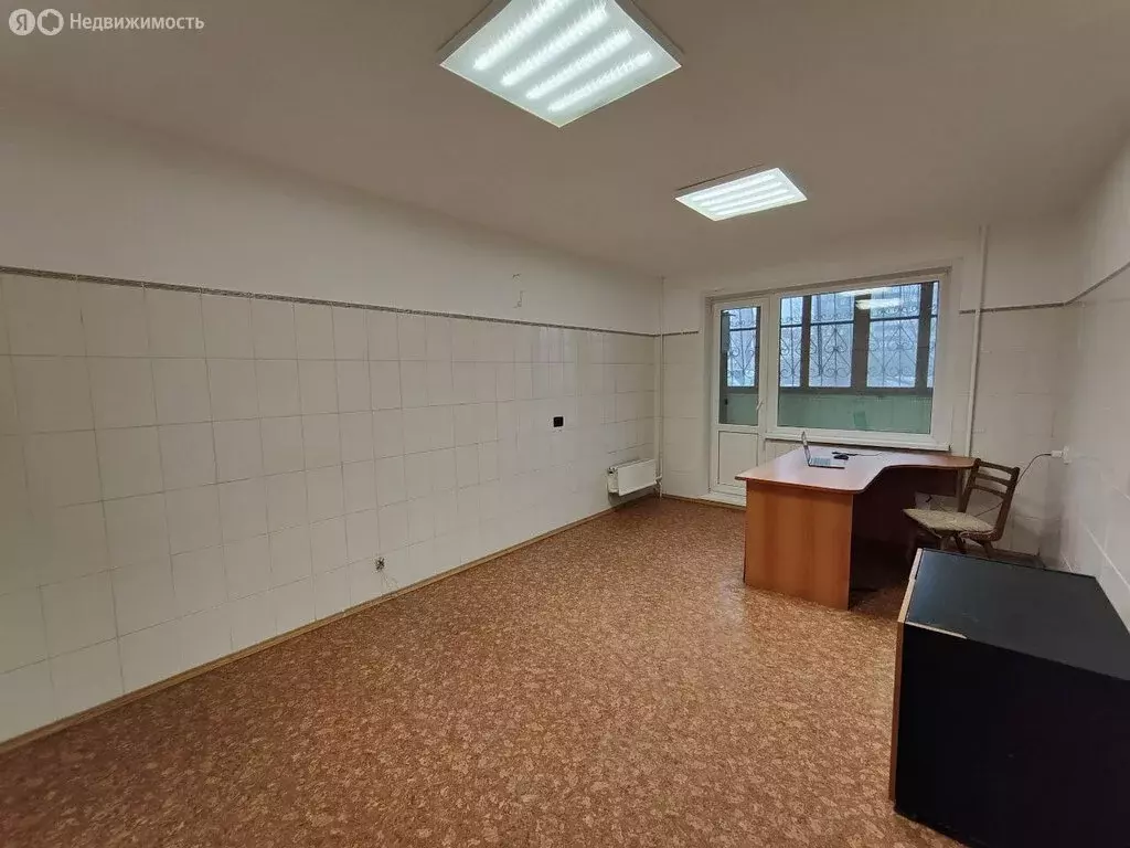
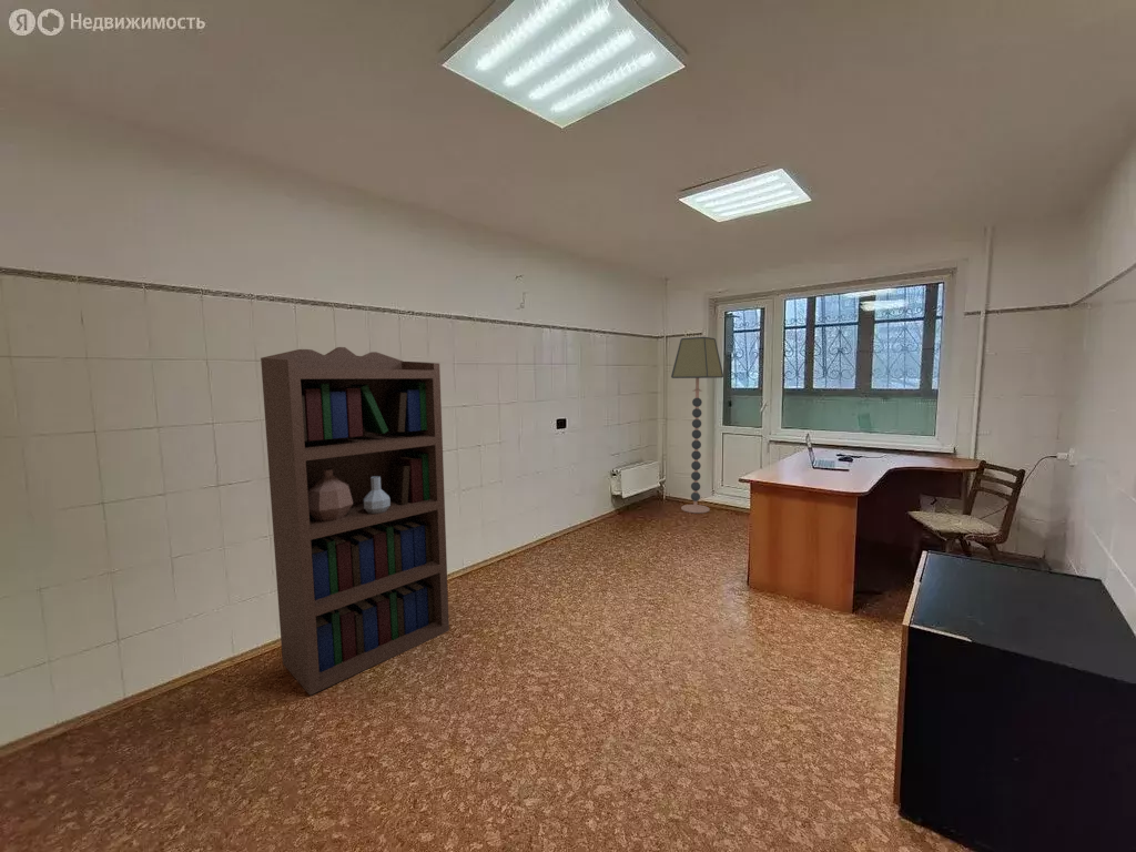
+ floor lamp [670,336,724,514]
+ bookcase [260,346,450,697]
